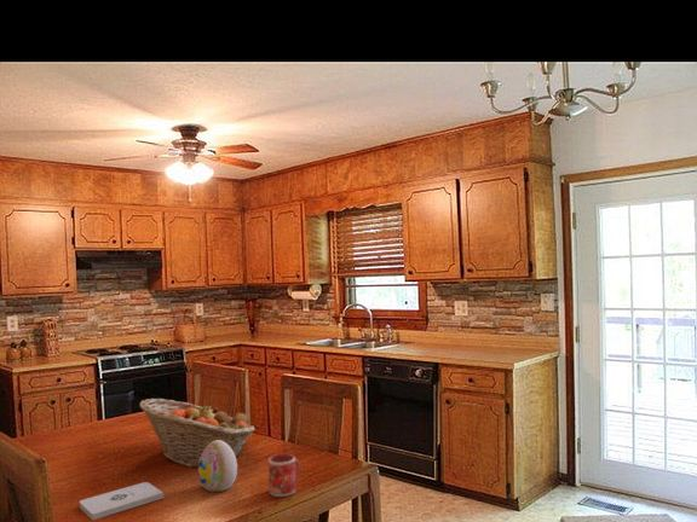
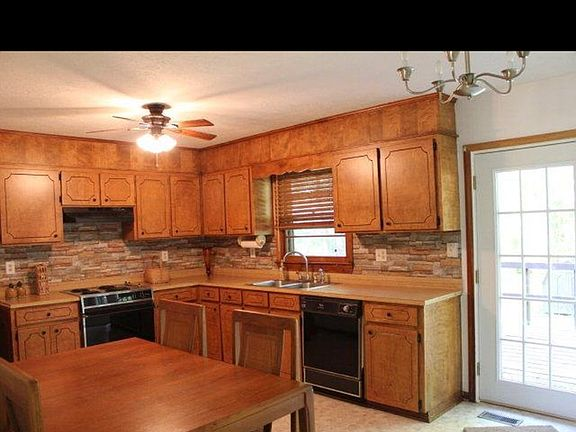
- fruit basket [139,398,257,469]
- decorative egg [197,440,238,493]
- notepad [79,481,165,521]
- mug [267,453,301,498]
